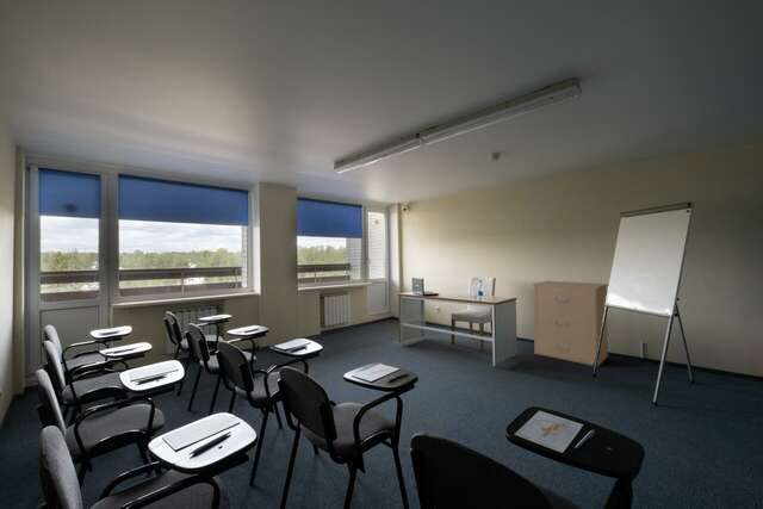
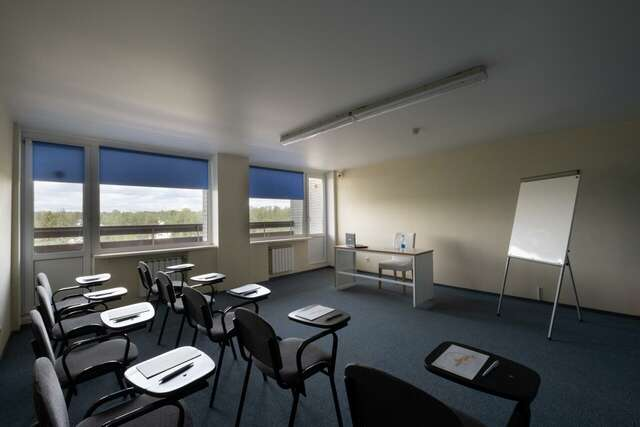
- filing cabinet [531,280,609,367]
